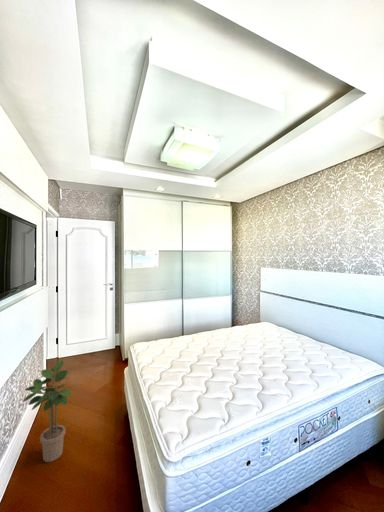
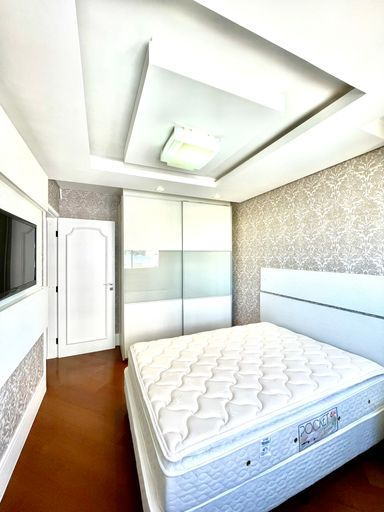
- potted plant [22,359,72,463]
